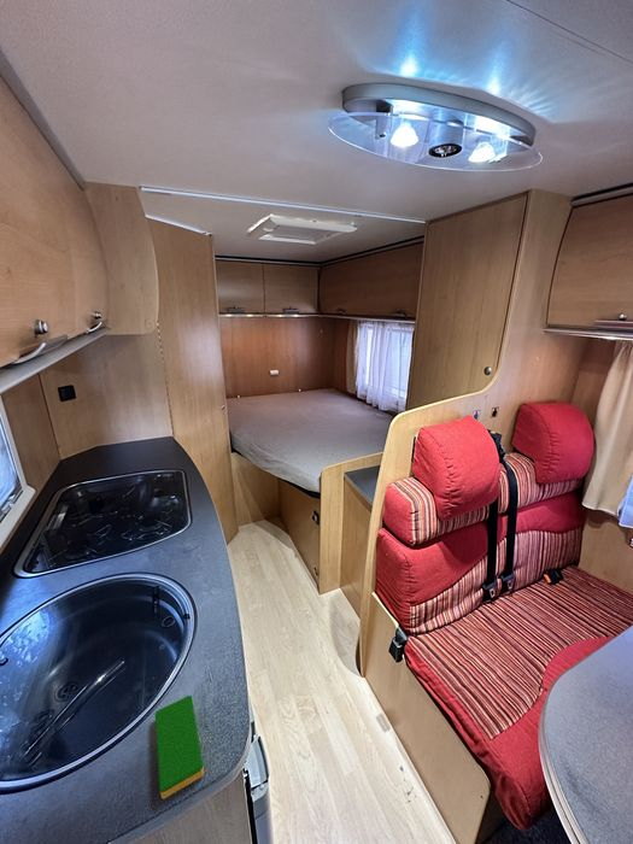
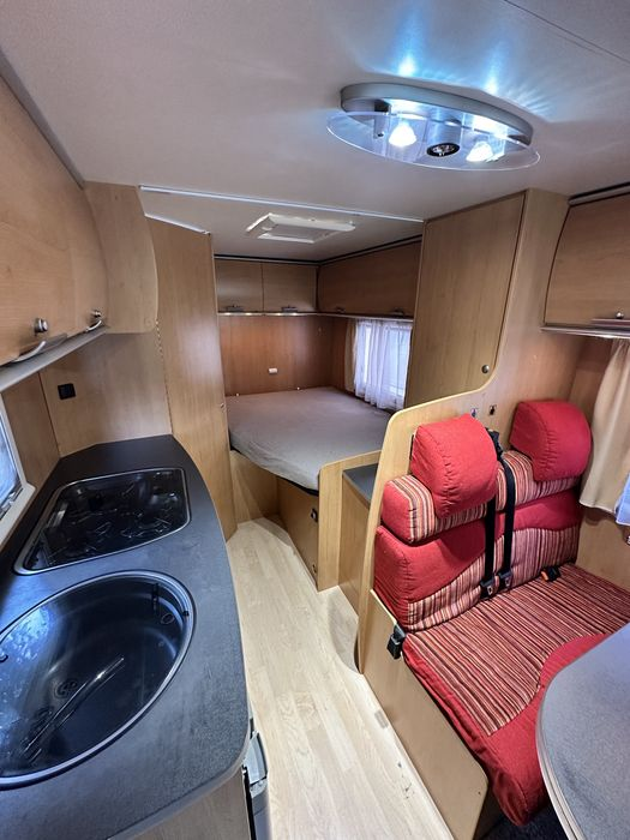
- dish sponge [154,694,205,799]
